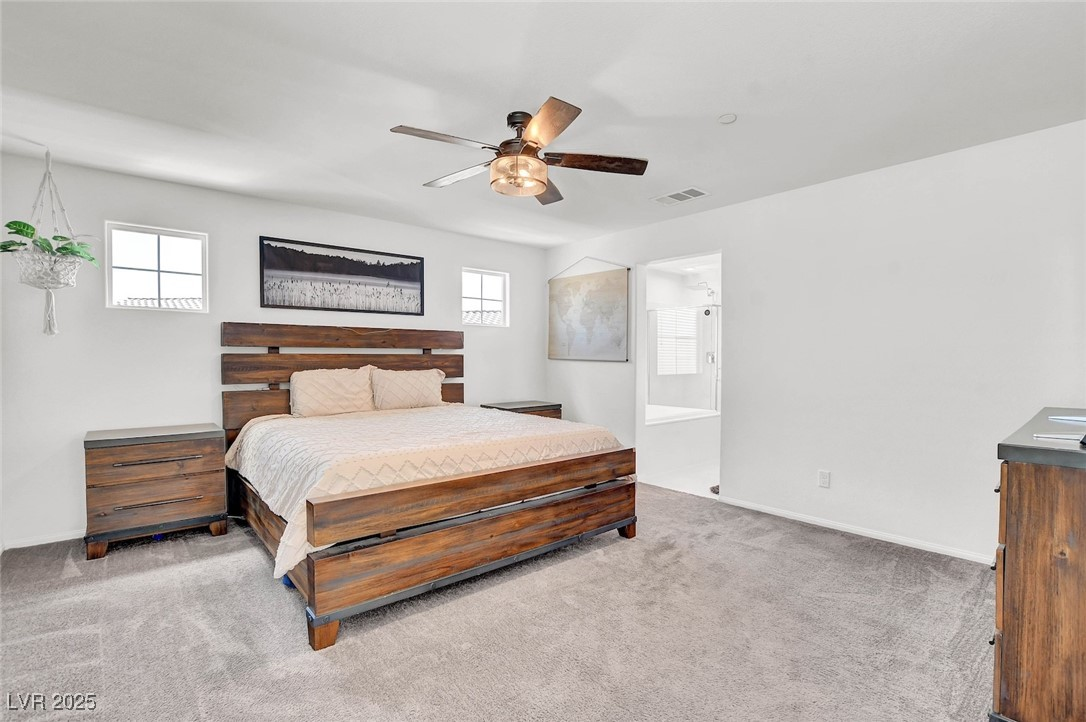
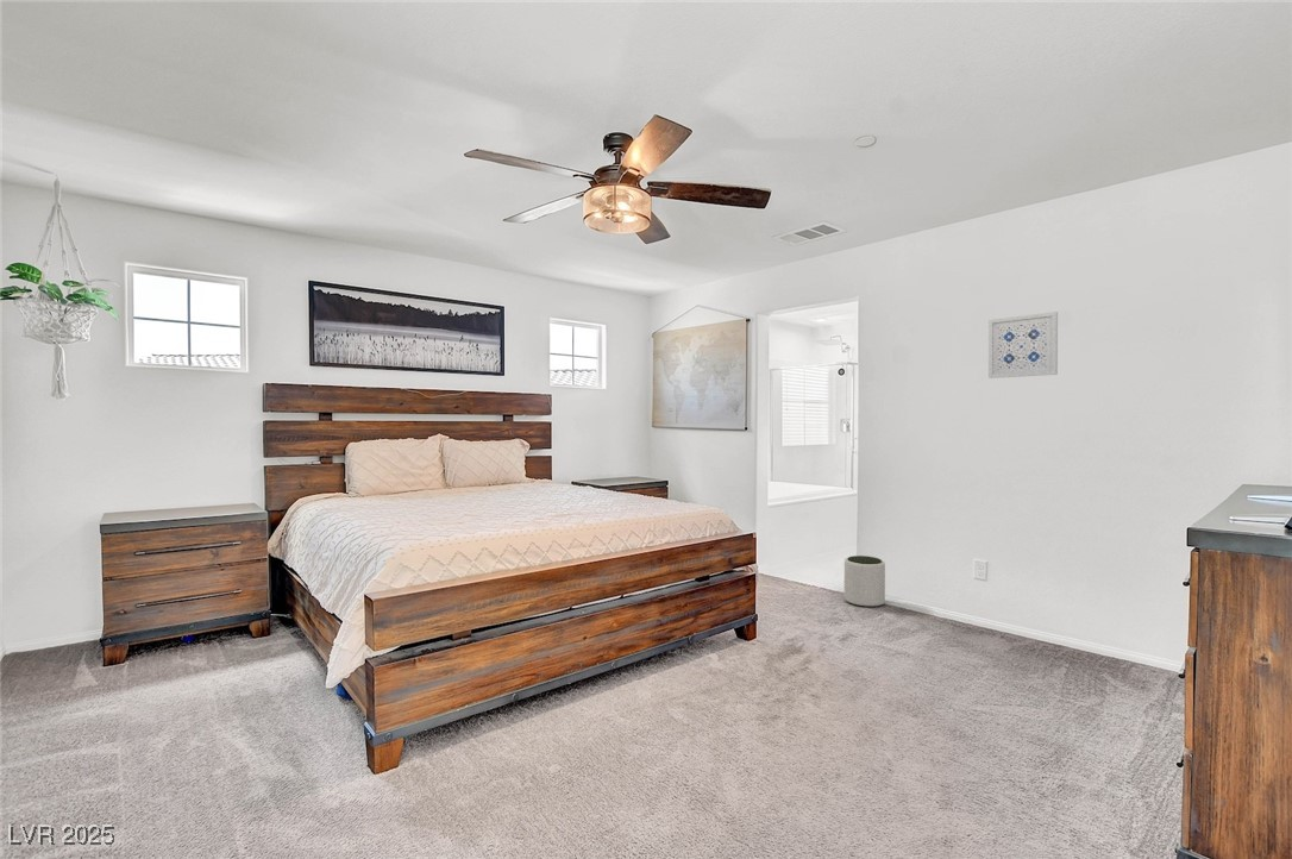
+ plant pot [843,554,886,608]
+ wall art [987,311,1059,380]
